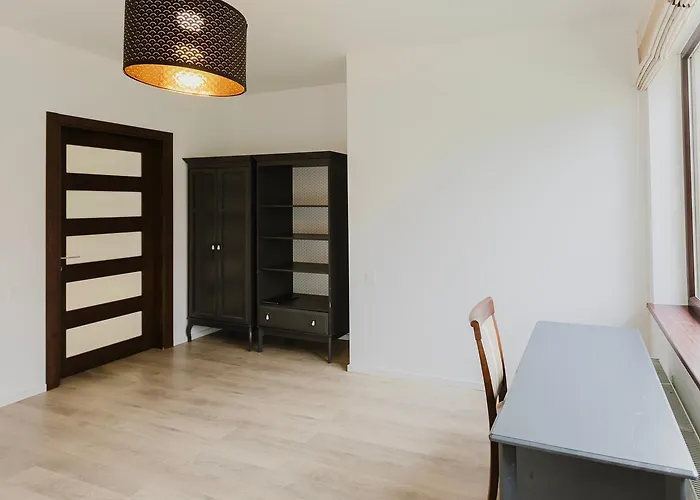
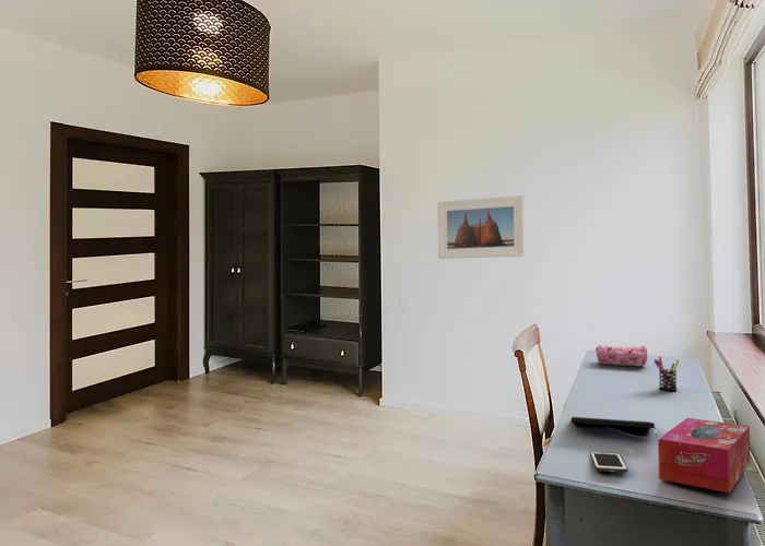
+ tissue box [657,417,751,494]
+ cell phone [589,451,628,474]
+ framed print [437,194,526,260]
+ pen holder [654,356,680,392]
+ notepad [570,416,658,439]
+ pencil case [595,344,648,367]
